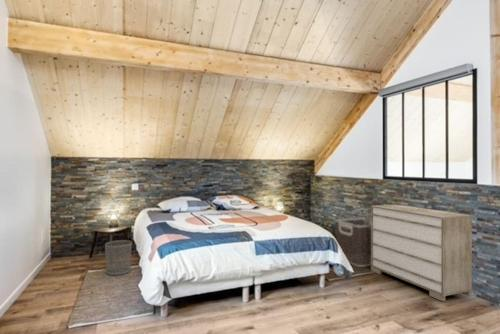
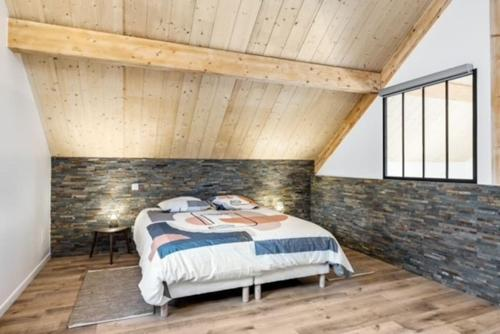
- dresser [370,203,473,302]
- waste bin [104,239,133,276]
- clothes hamper [334,216,371,268]
